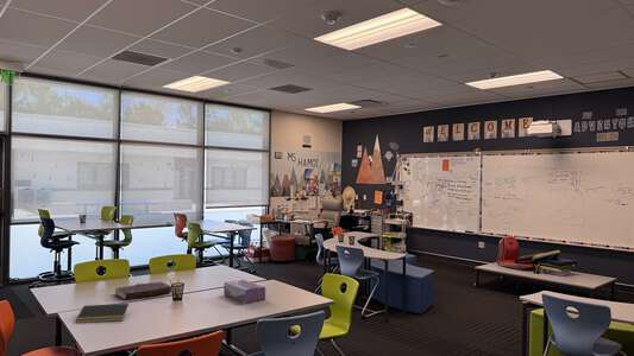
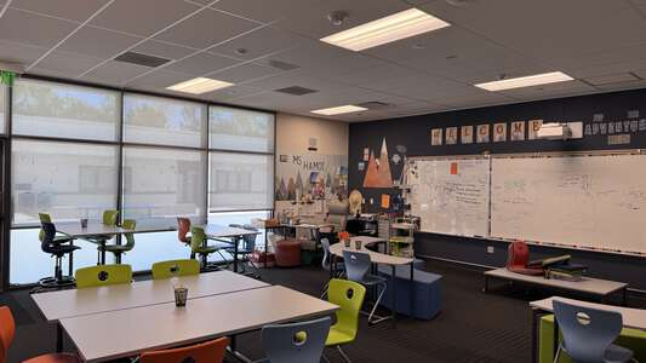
- tissue box [222,279,266,305]
- notepad [75,303,130,324]
- book [114,280,172,301]
